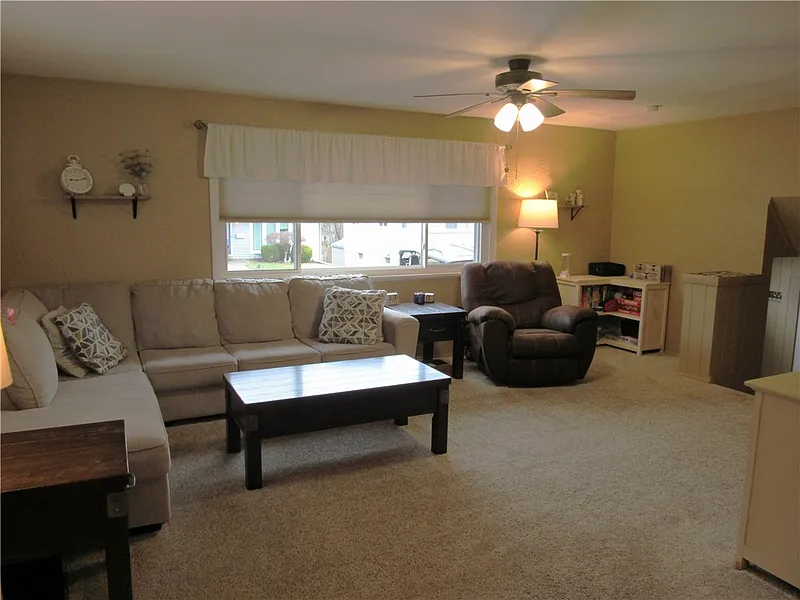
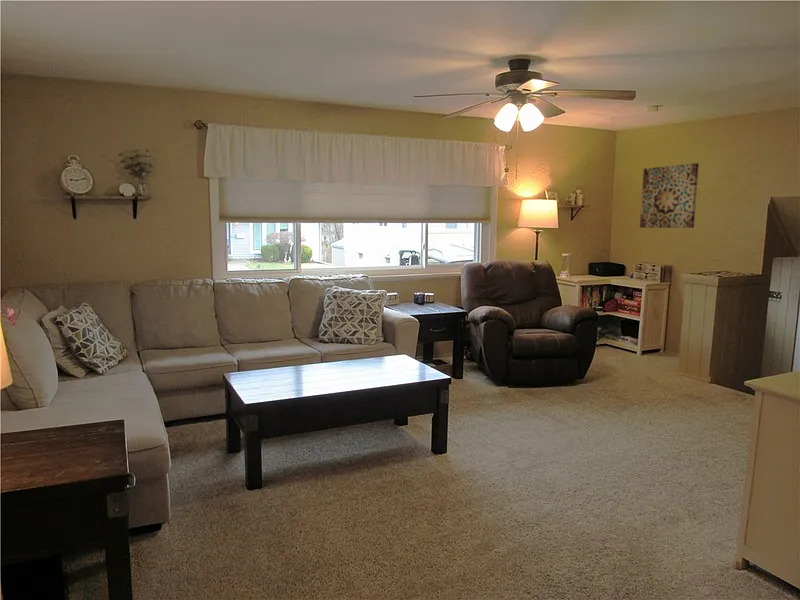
+ wall art [639,162,700,229]
